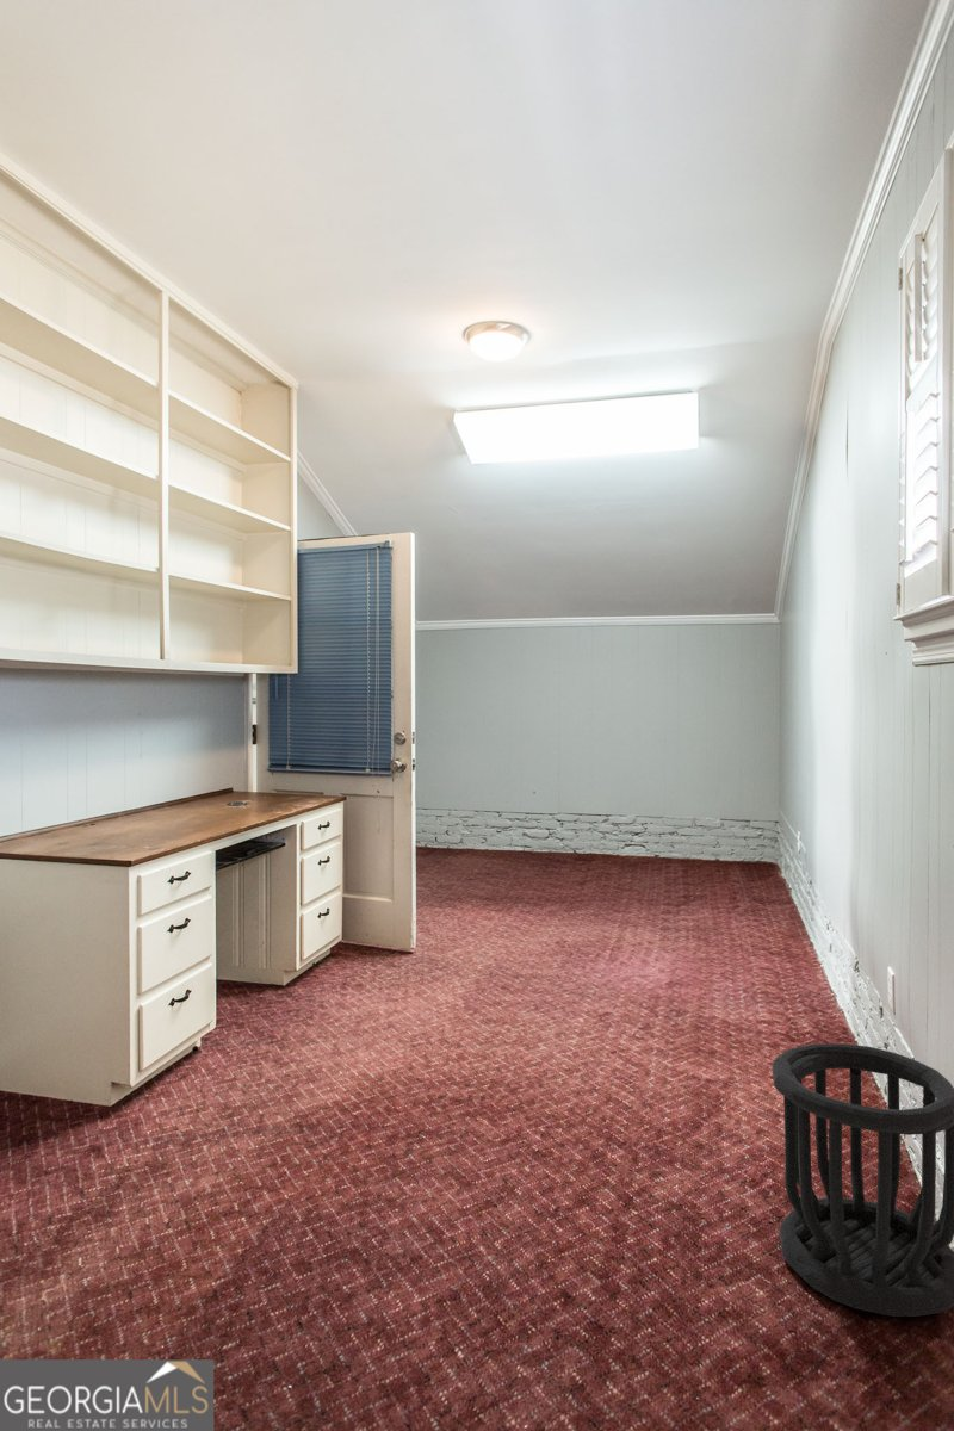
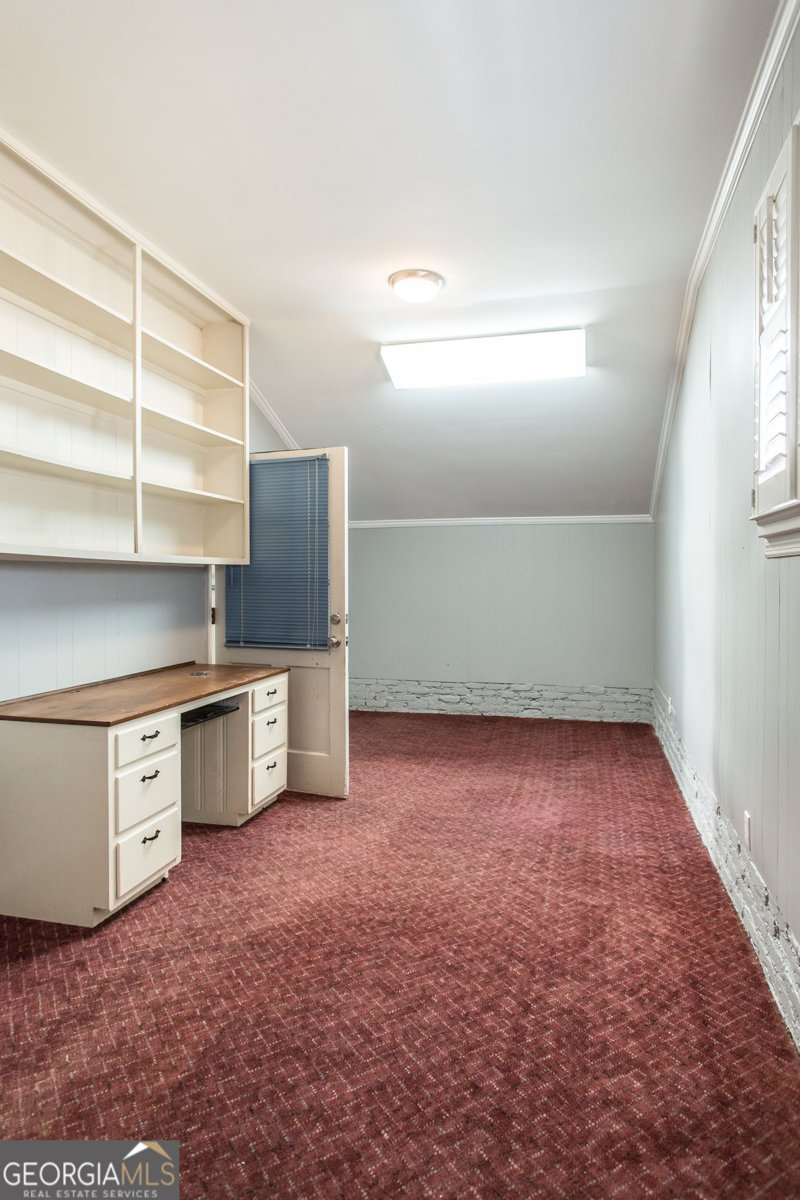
- wastebasket [770,1042,954,1318]
